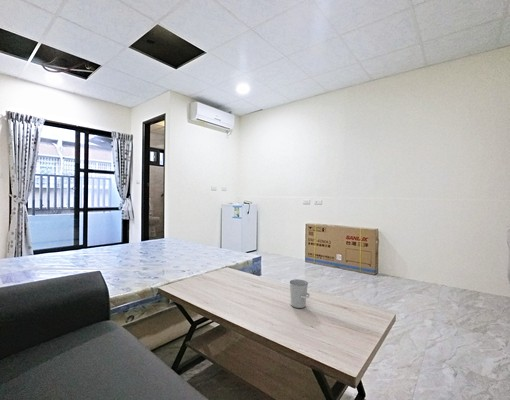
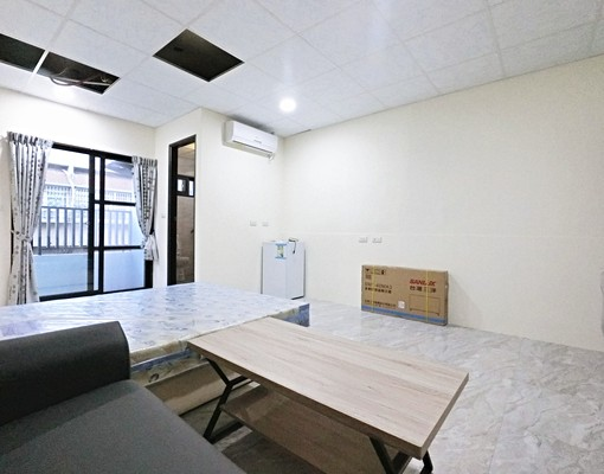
- cup [289,278,311,309]
